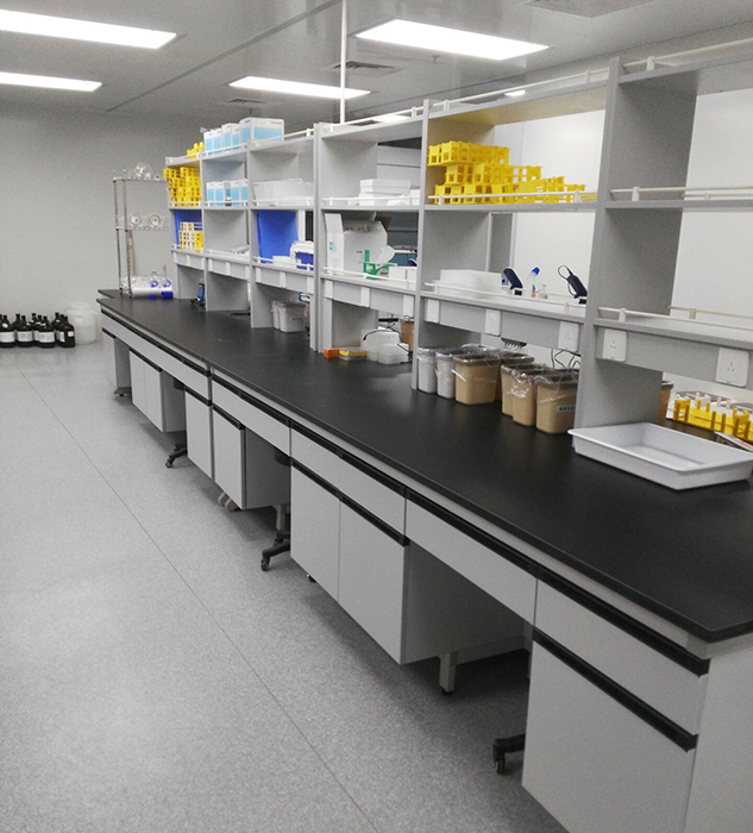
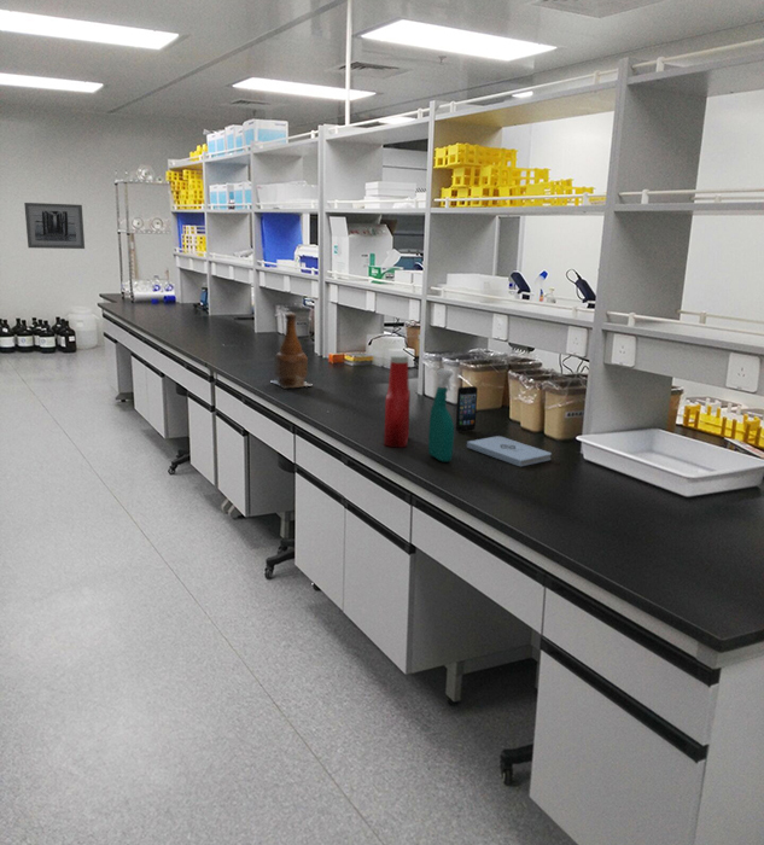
+ smartphone [455,385,479,433]
+ notepad [466,435,553,467]
+ soap bottle [383,354,412,449]
+ spray bottle [427,367,455,464]
+ wall art [23,202,86,250]
+ bottle [270,311,313,389]
